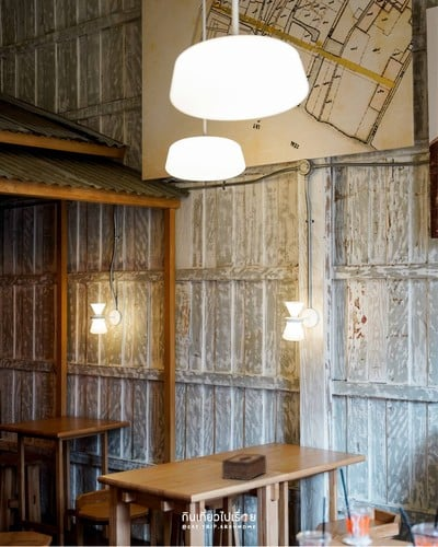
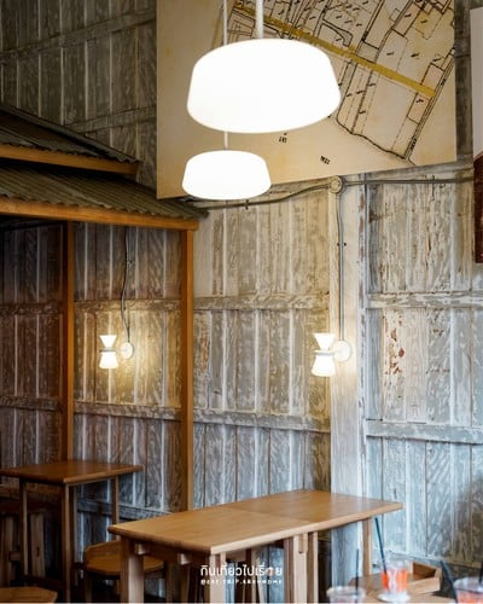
- tissue box [221,453,267,481]
